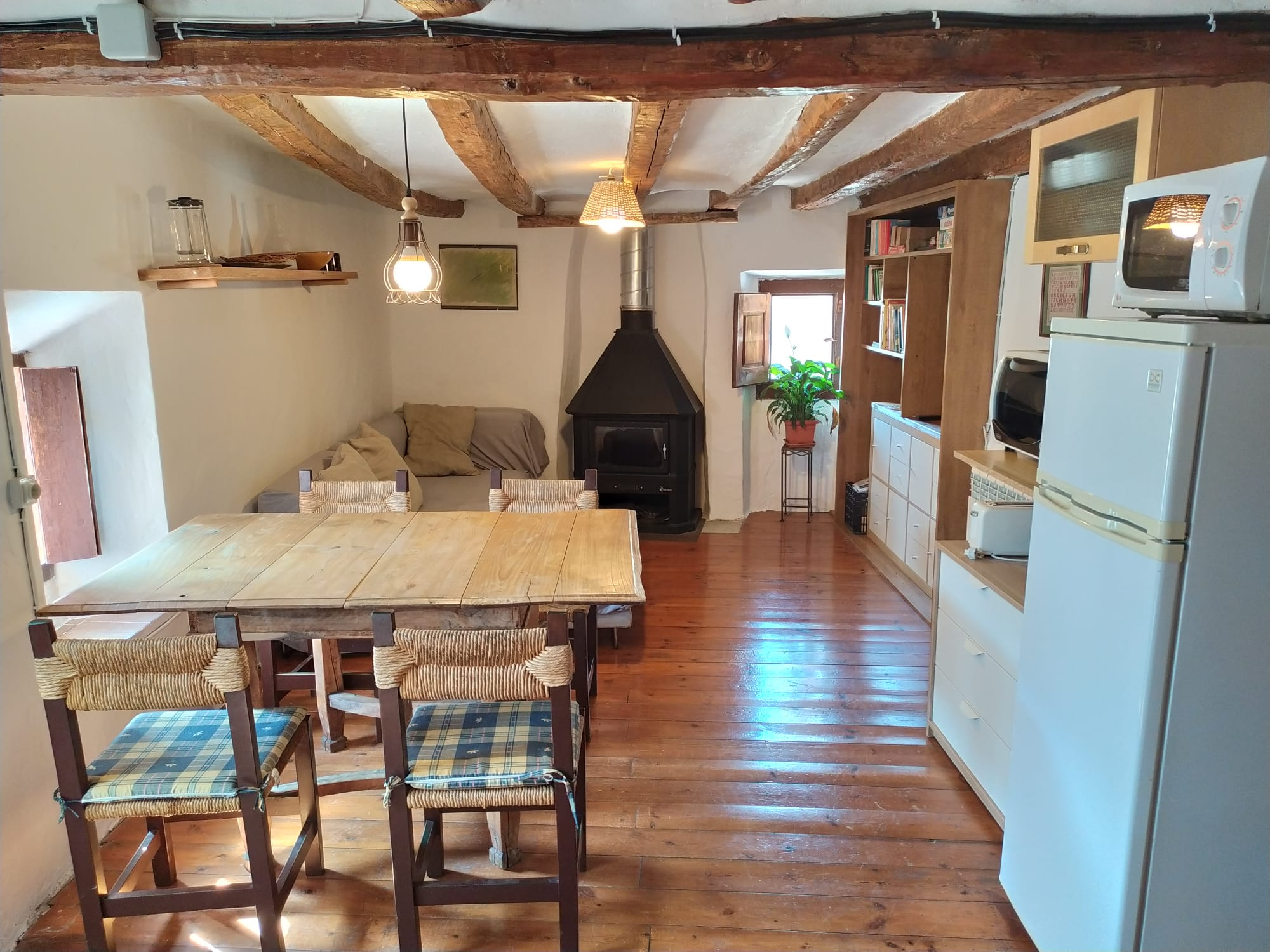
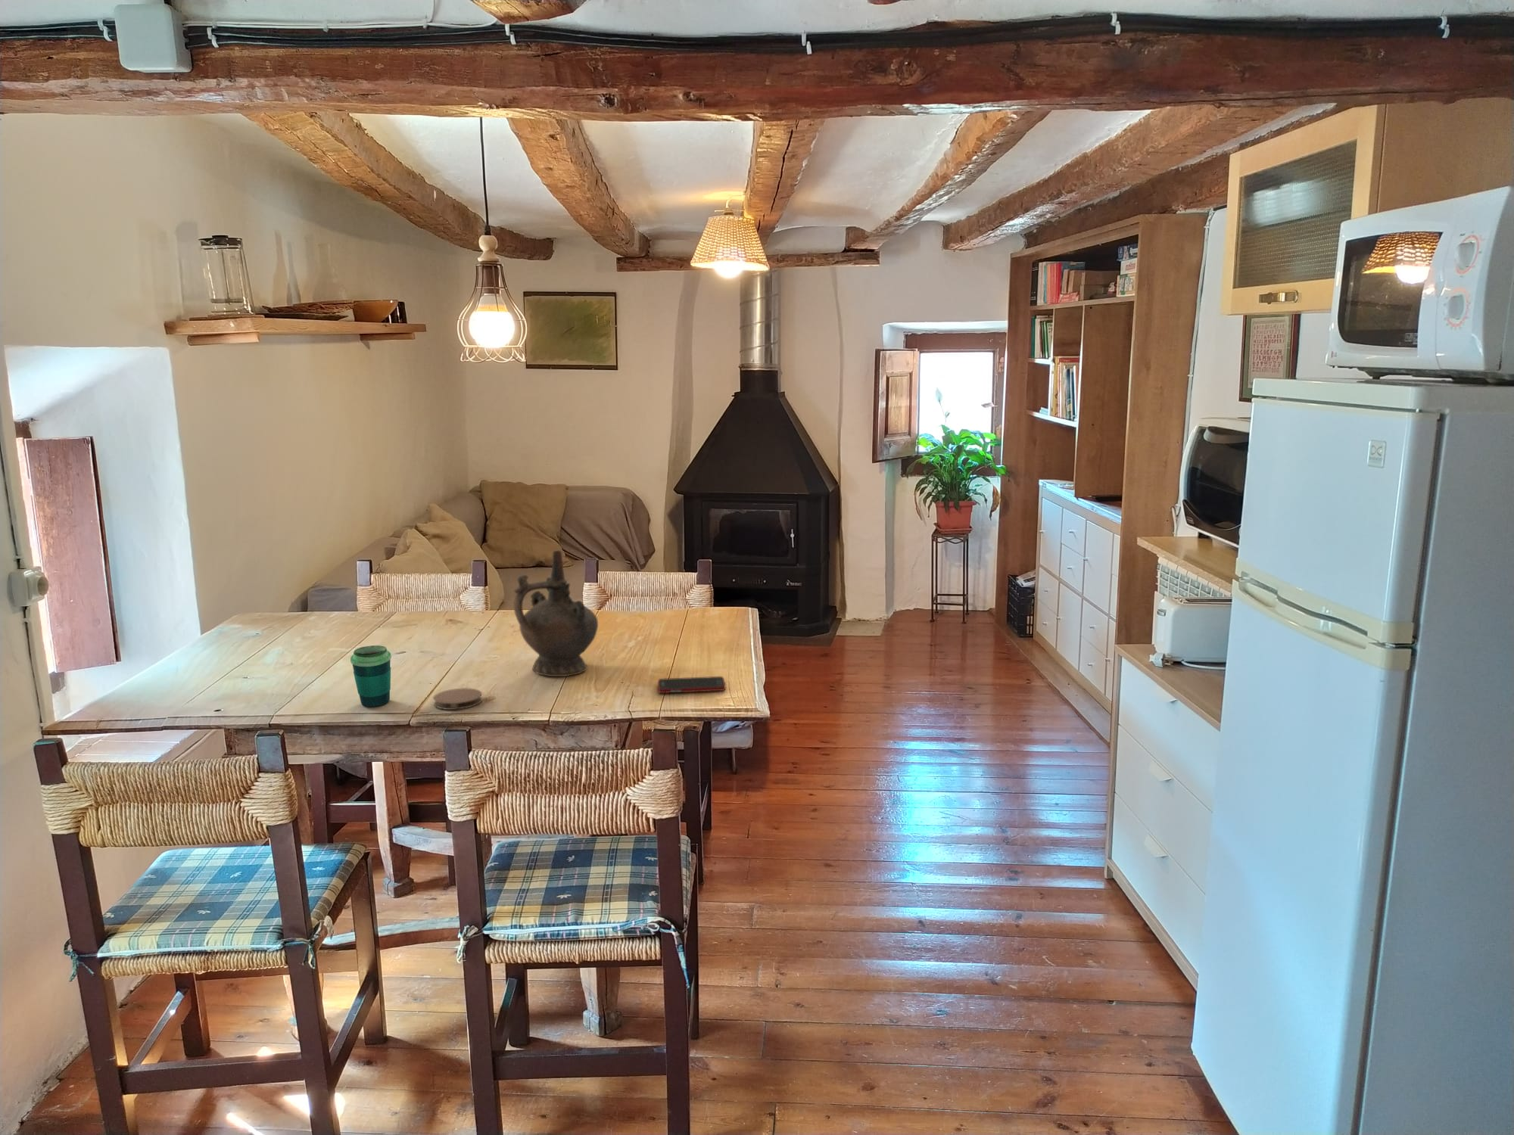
+ ceremonial vessel [513,550,598,677]
+ coaster [433,687,483,711]
+ cup [349,645,392,707]
+ cell phone [657,676,727,694]
